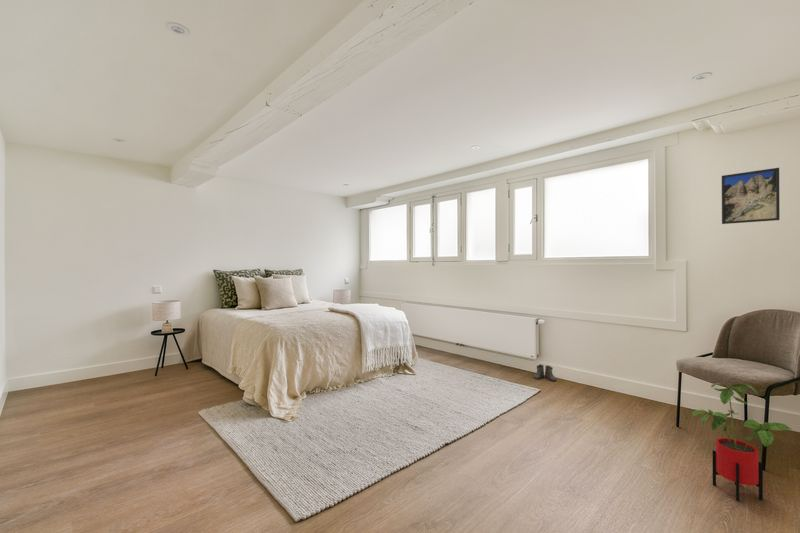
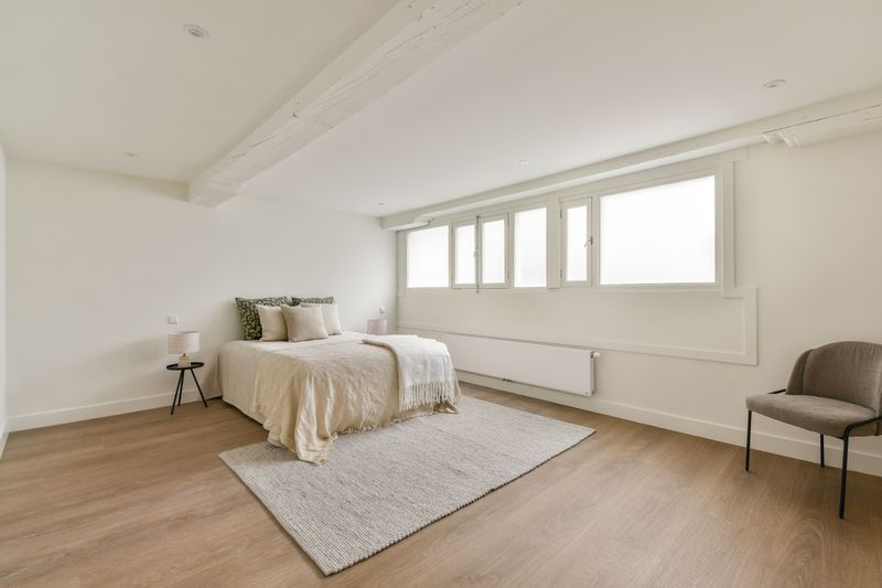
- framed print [721,167,781,225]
- boots [533,363,557,382]
- house plant [690,382,794,502]
